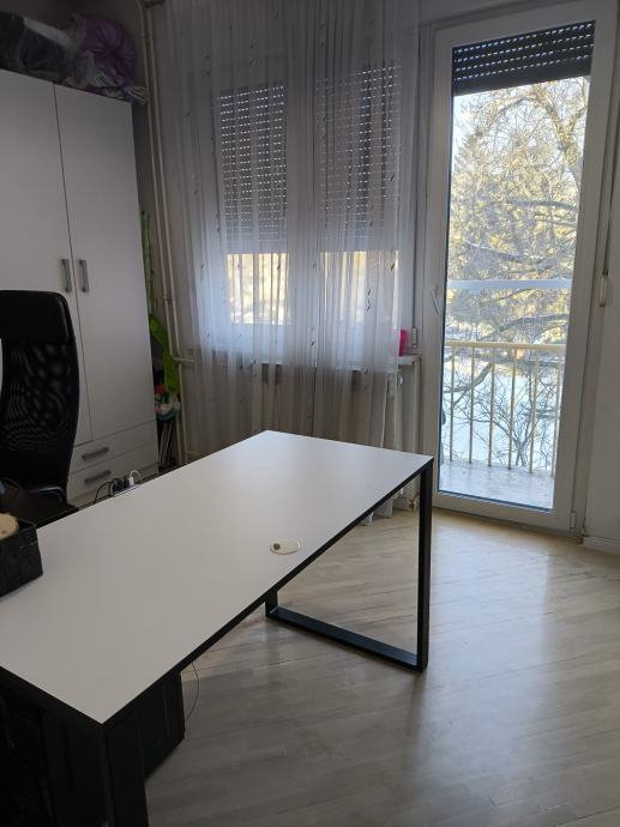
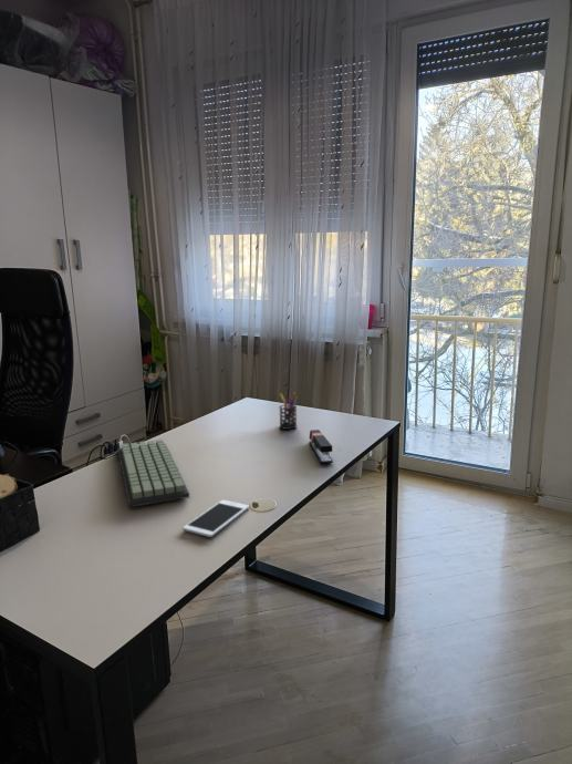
+ keyboard [117,438,190,508]
+ cell phone [181,499,250,538]
+ pen holder [278,392,299,431]
+ stapler [308,429,334,465]
